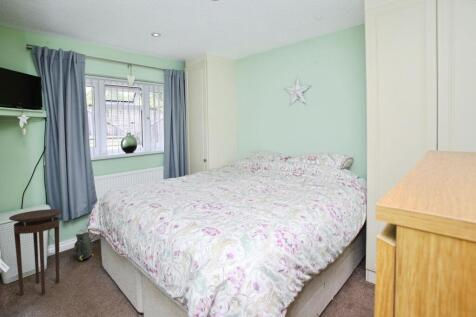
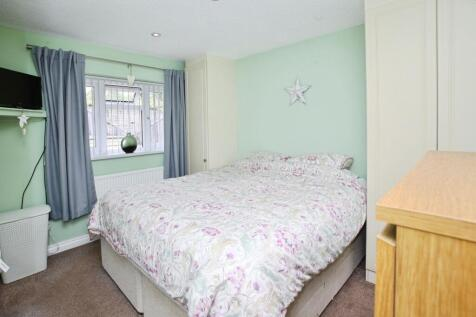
- bag [73,227,94,261]
- stool [8,208,63,296]
